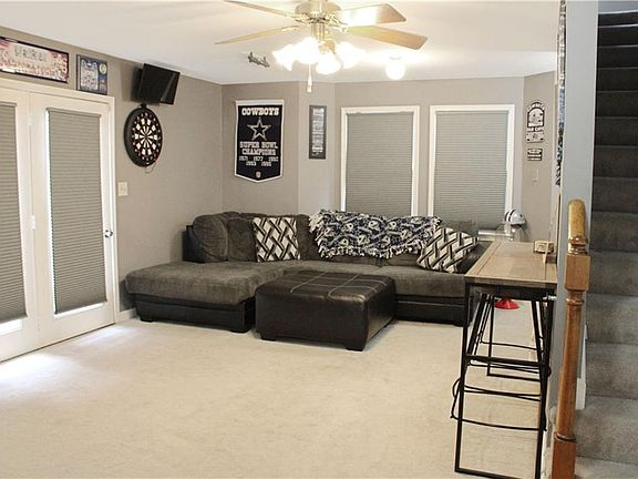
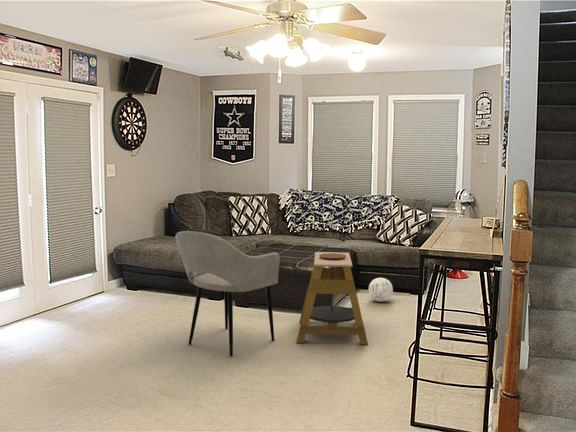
+ armchair [174,230,281,357]
+ side table [295,251,369,346]
+ ball [368,277,394,303]
